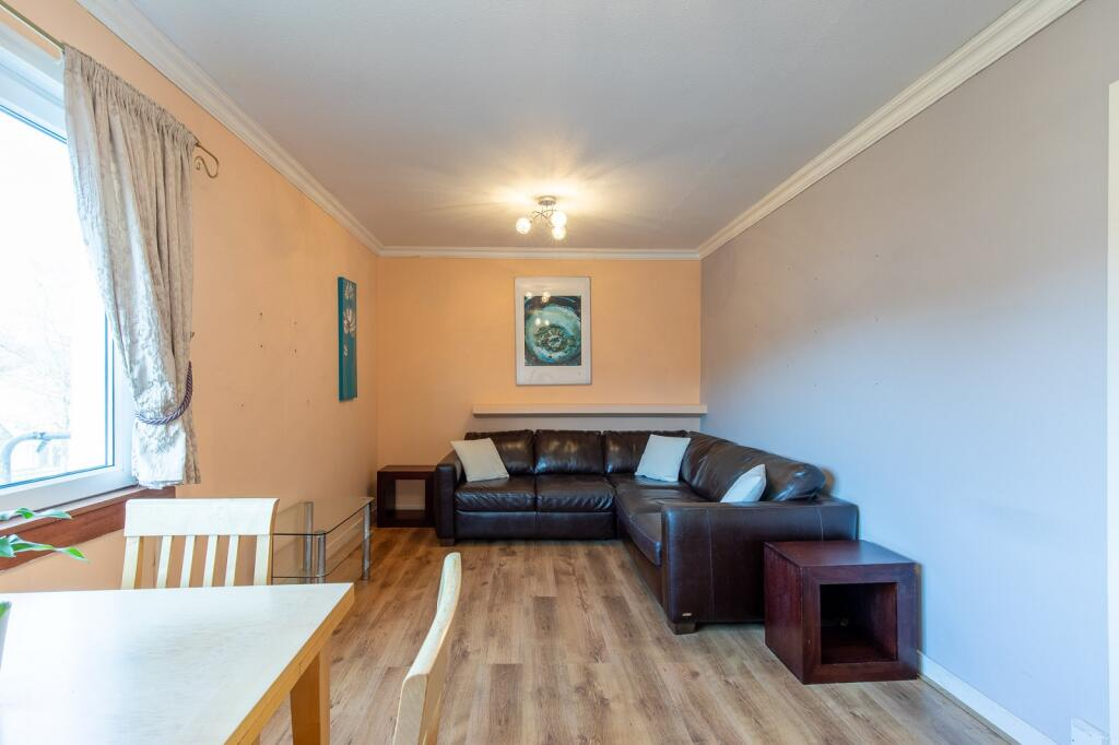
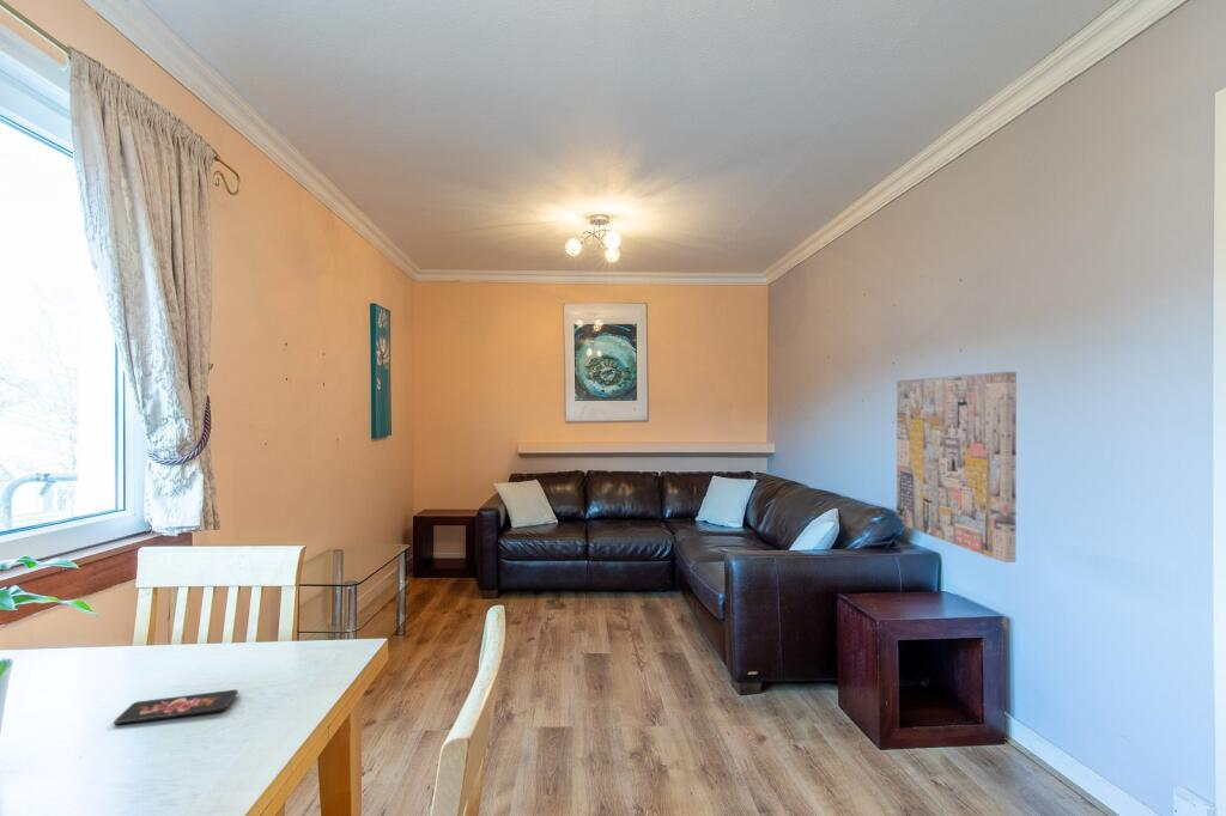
+ smartphone [113,688,239,726]
+ wall art [896,371,1018,564]
